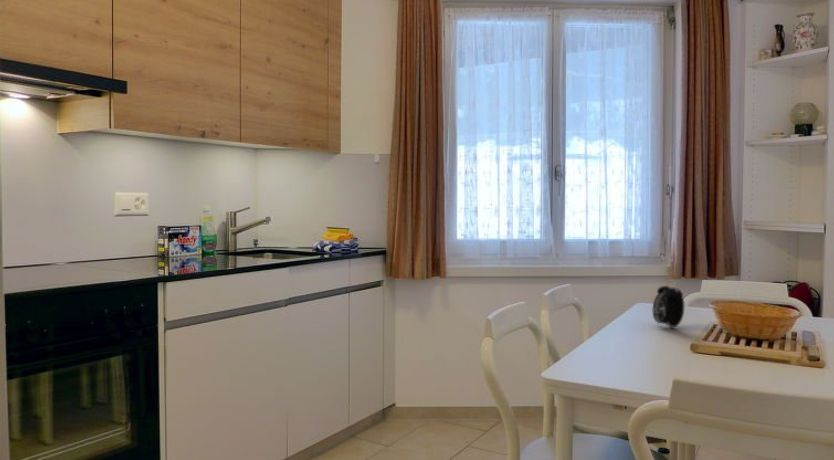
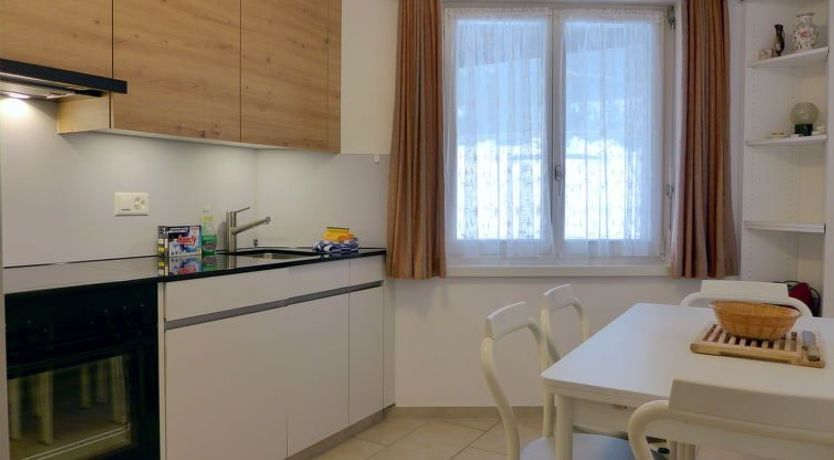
- alarm clock [652,279,685,330]
